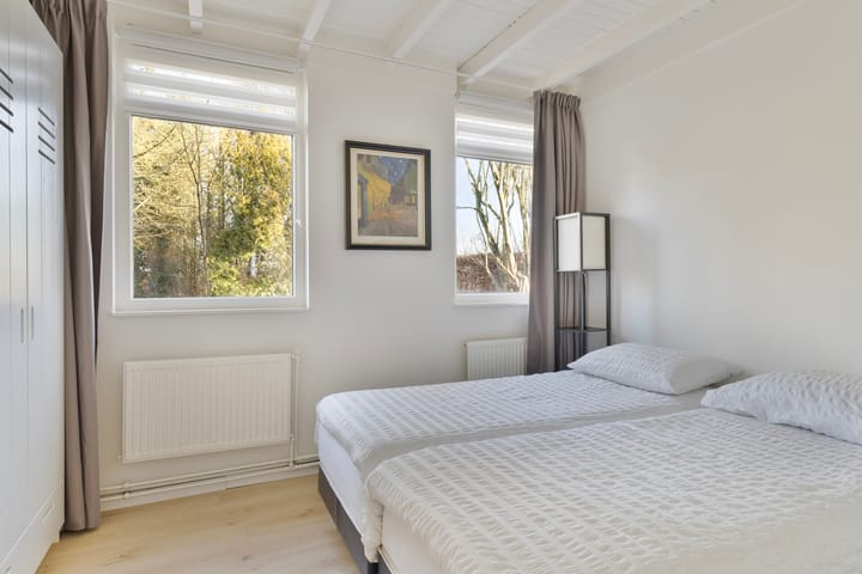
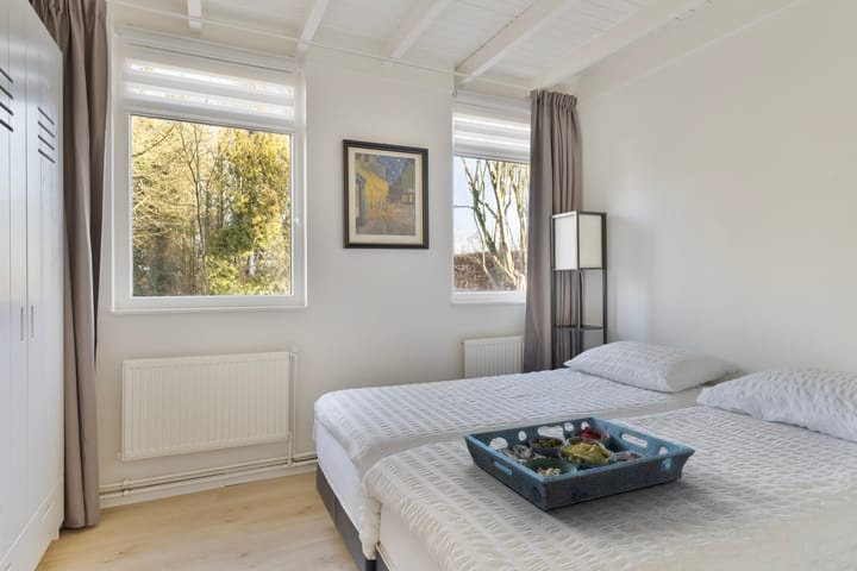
+ serving tray [463,415,696,512]
